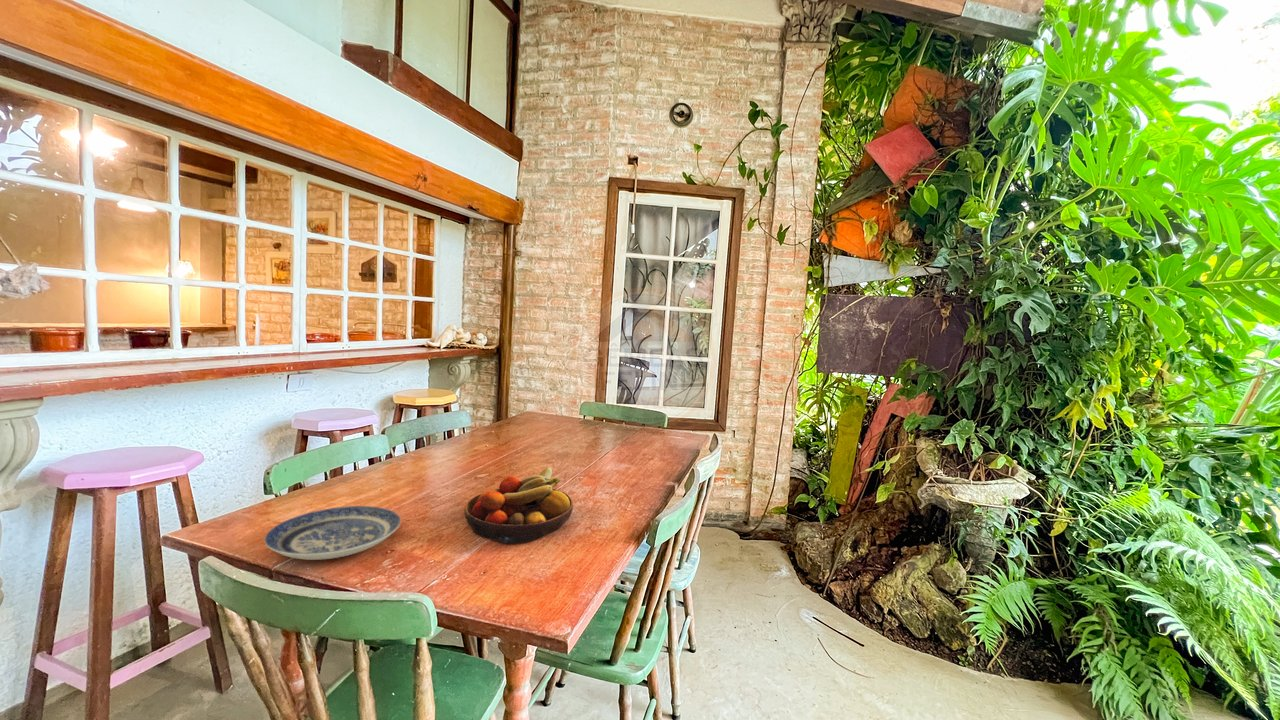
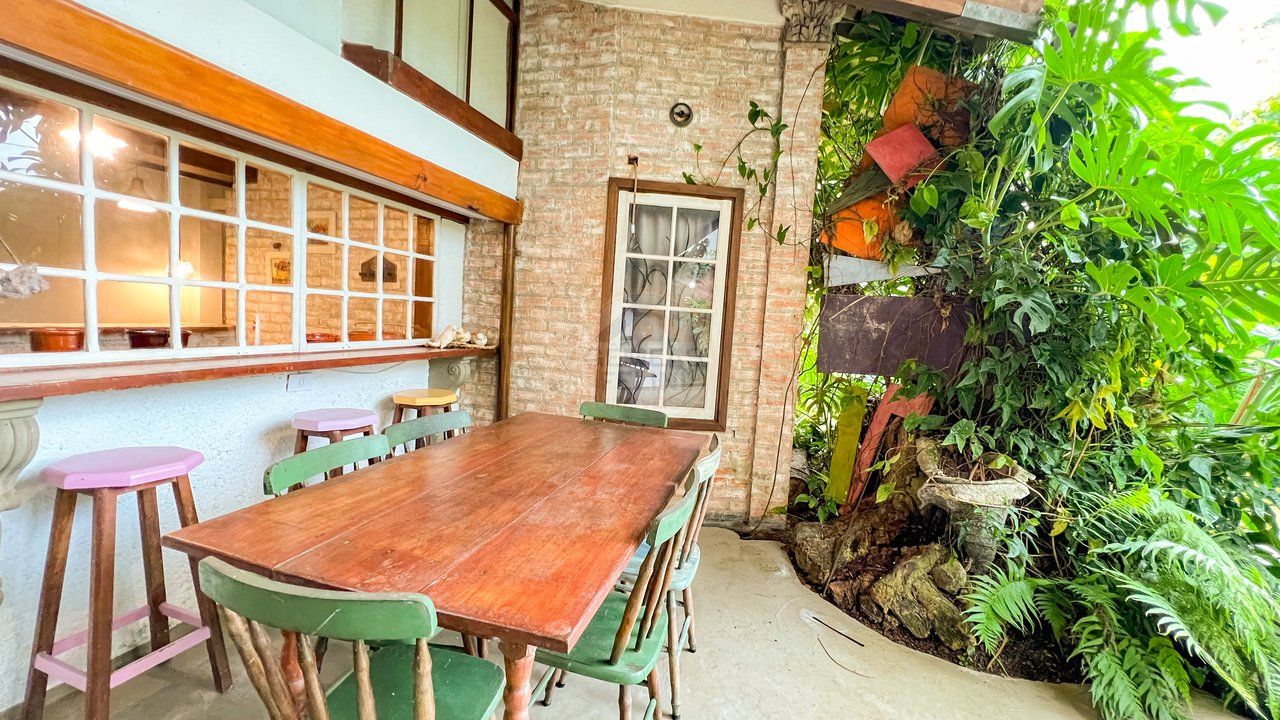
- plate [263,505,402,561]
- fruit bowl [463,466,574,544]
